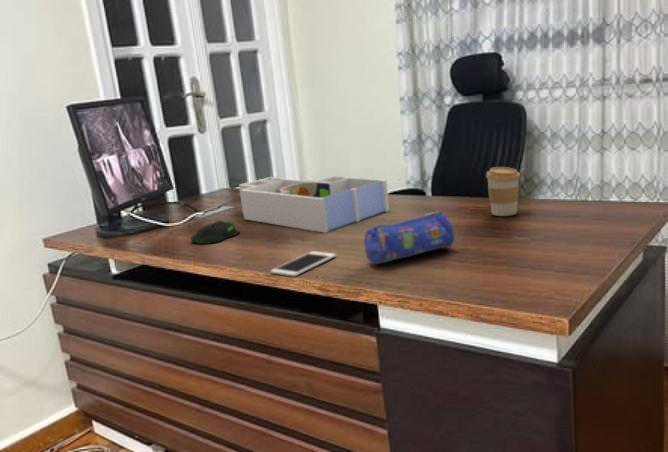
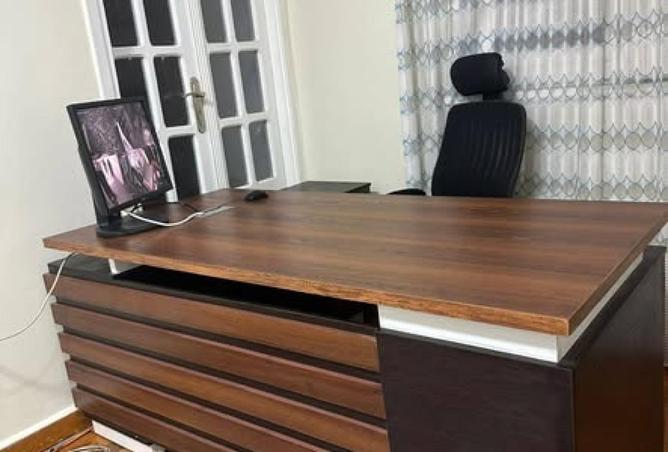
- coffee cup [485,166,521,217]
- cell phone [270,250,337,278]
- pencil case [363,210,456,265]
- desk organizer [238,175,390,234]
- computer mouse [190,220,240,245]
